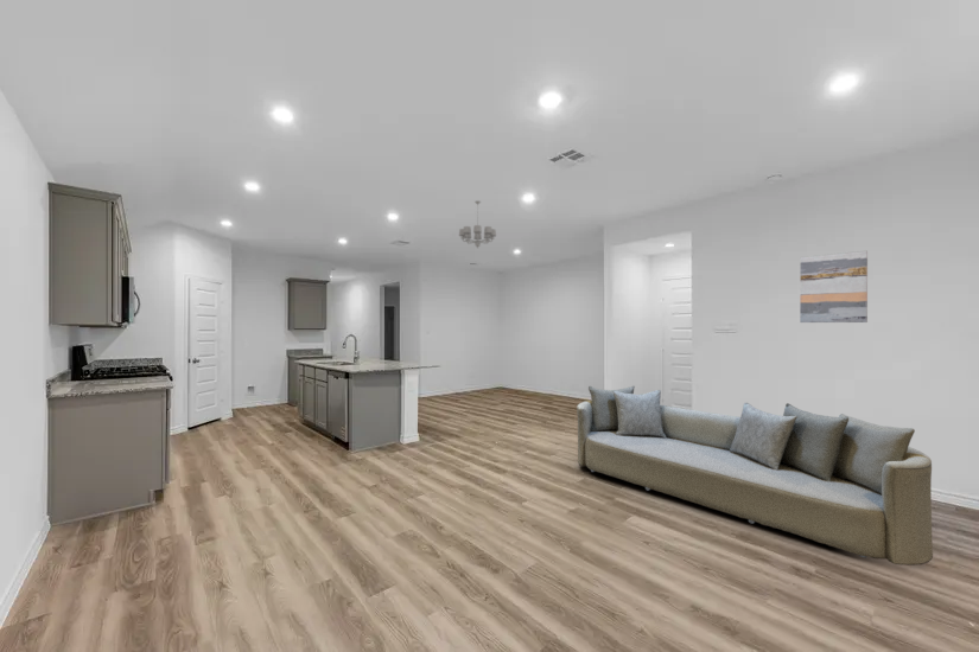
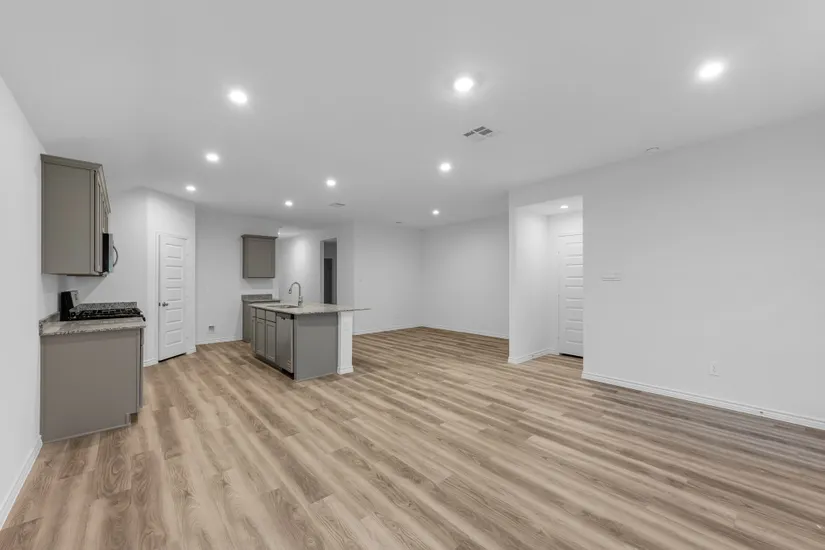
- chandelier [458,199,497,249]
- sofa [576,385,934,567]
- wall art [799,250,869,324]
